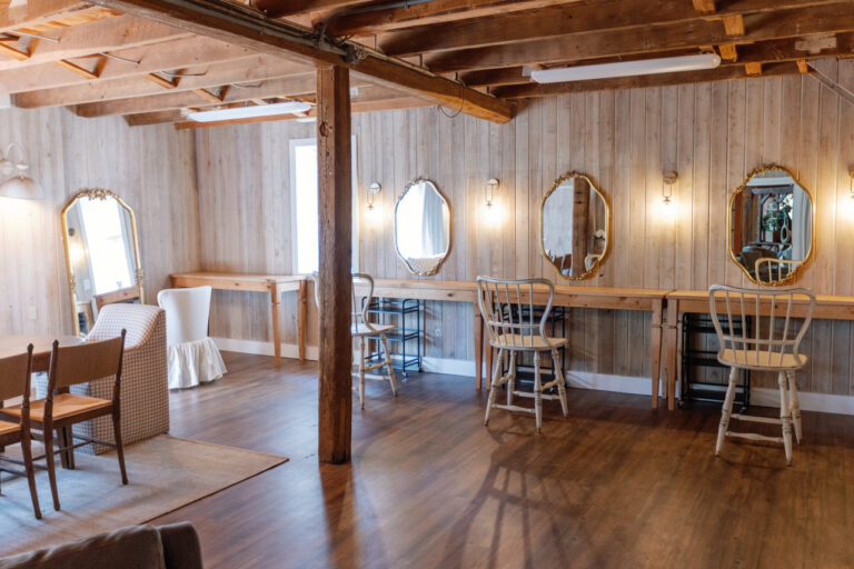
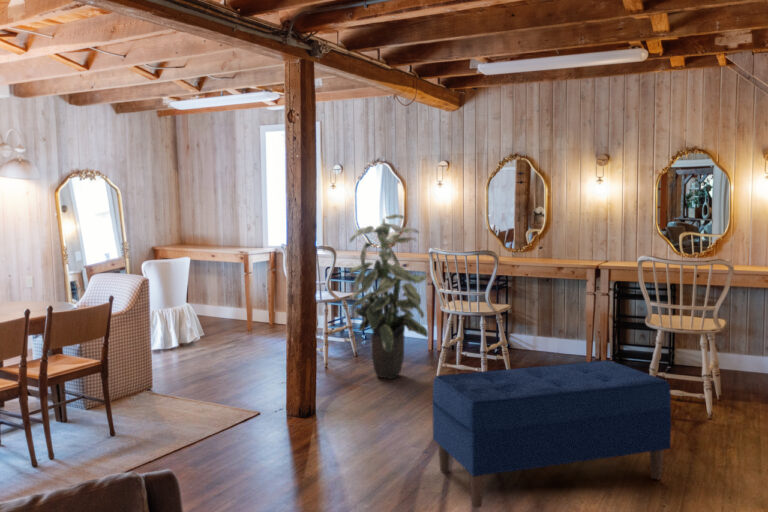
+ bench [431,359,672,508]
+ indoor plant [349,213,430,380]
